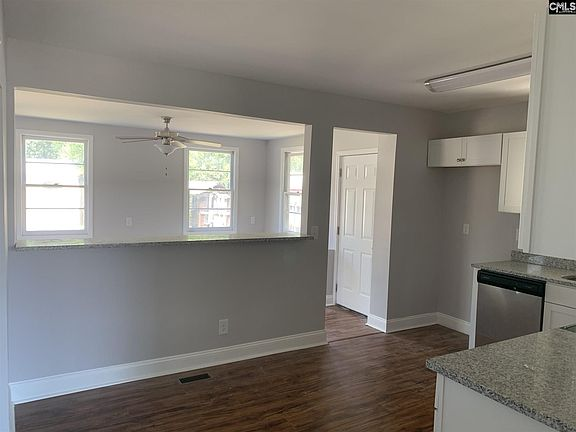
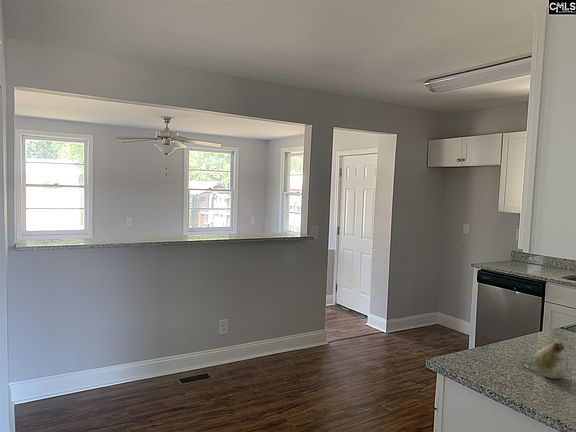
+ fruit [533,342,569,380]
